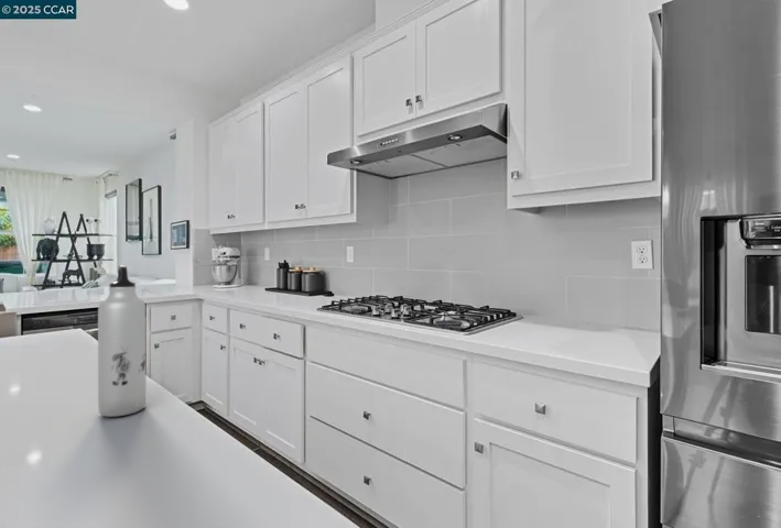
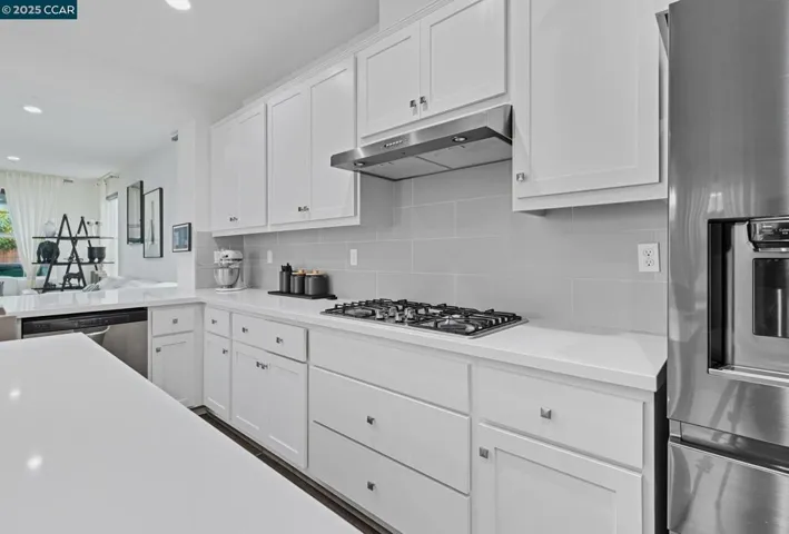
- water bottle [97,264,147,418]
